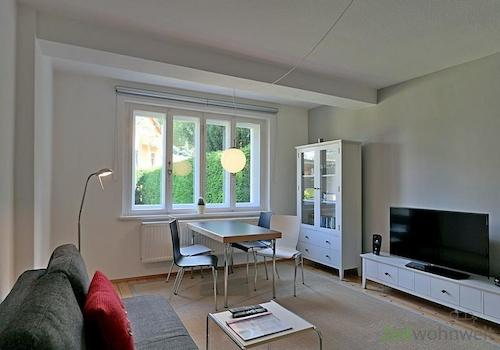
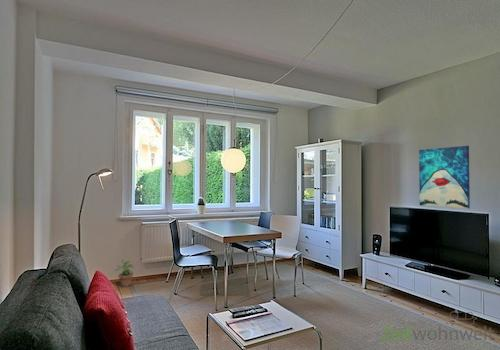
+ potted plant [113,258,134,287]
+ wall art [418,145,471,209]
